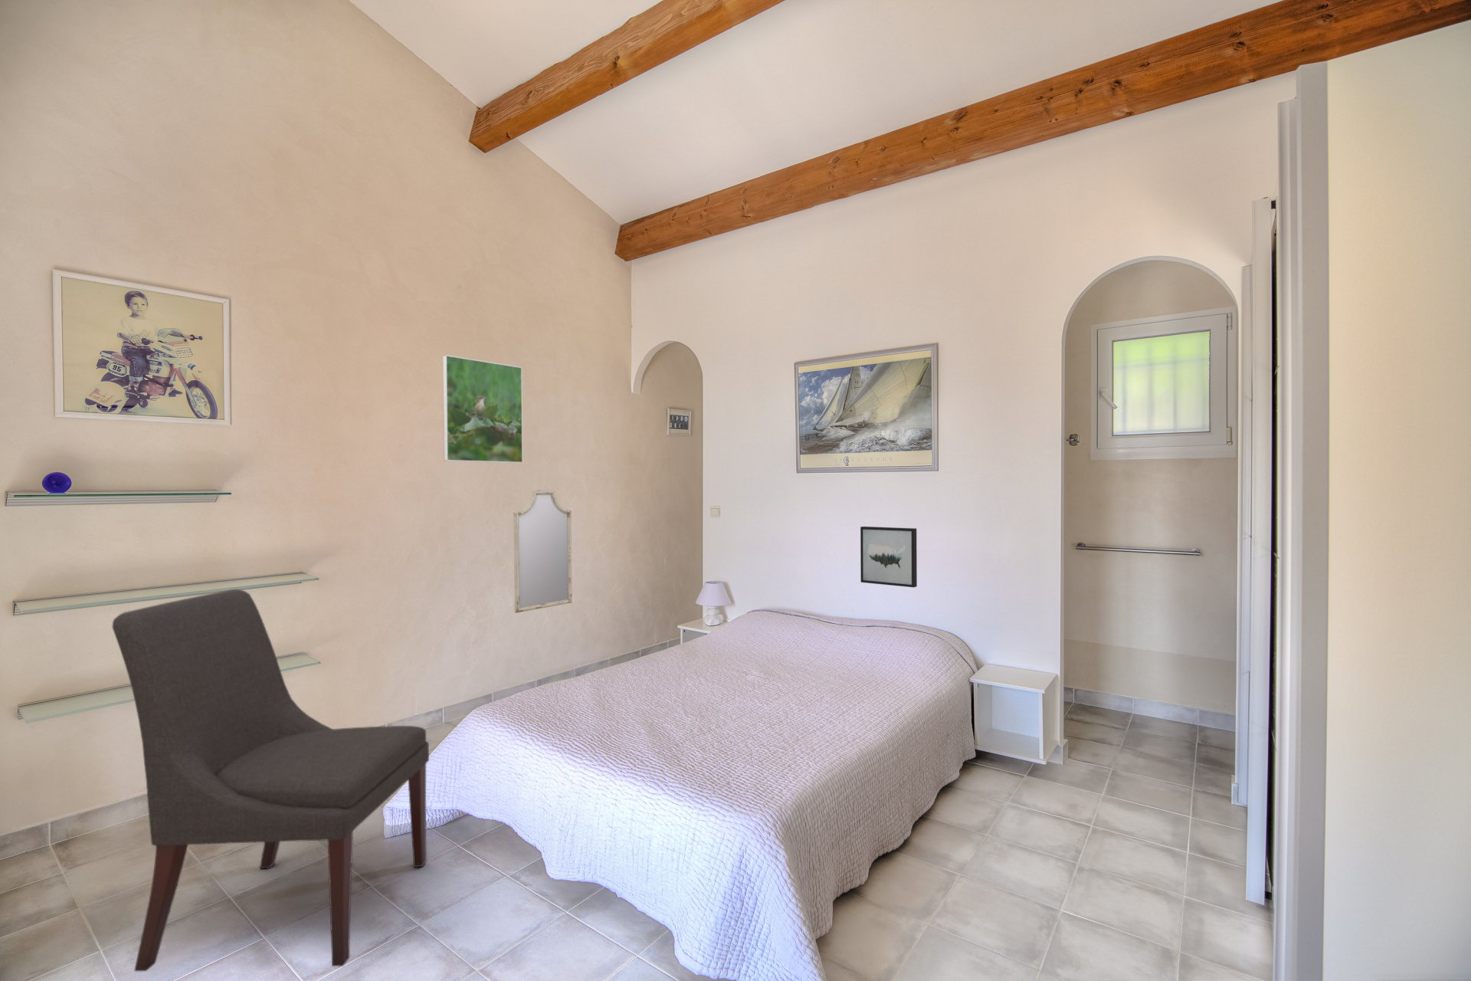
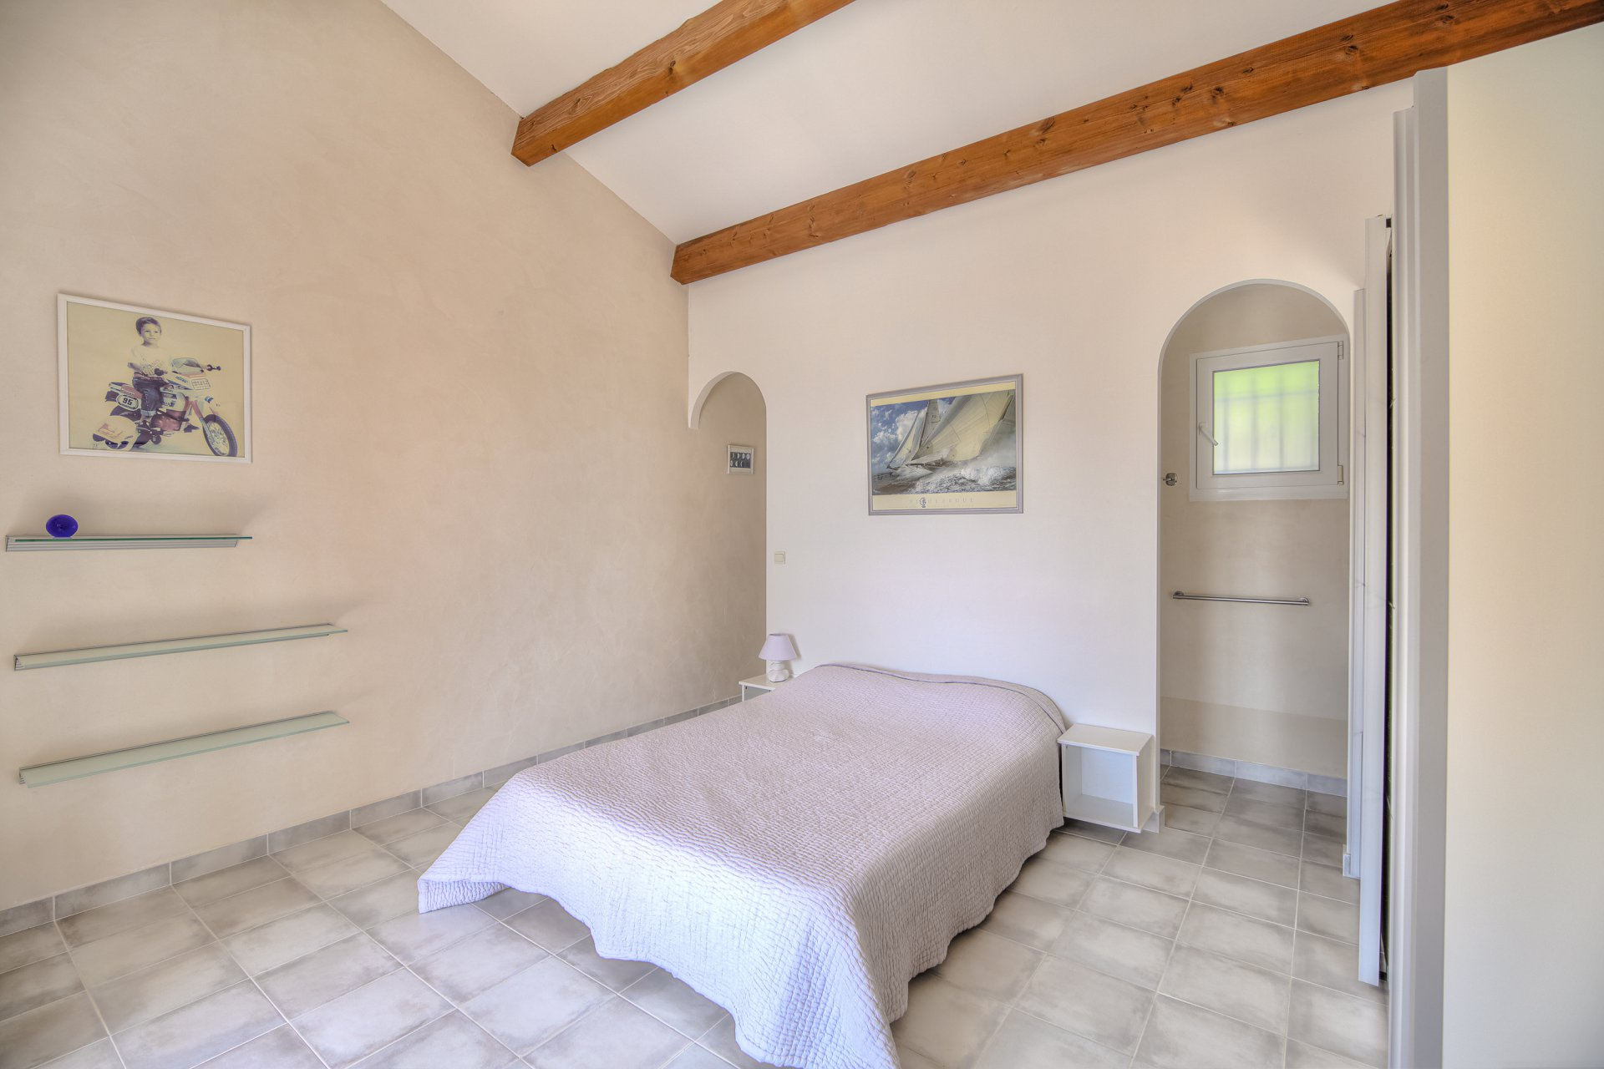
- chair [112,589,430,972]
- home mirror [512,489,574,614]
- wall art [859,526,918,588]
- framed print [442,354,523,463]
